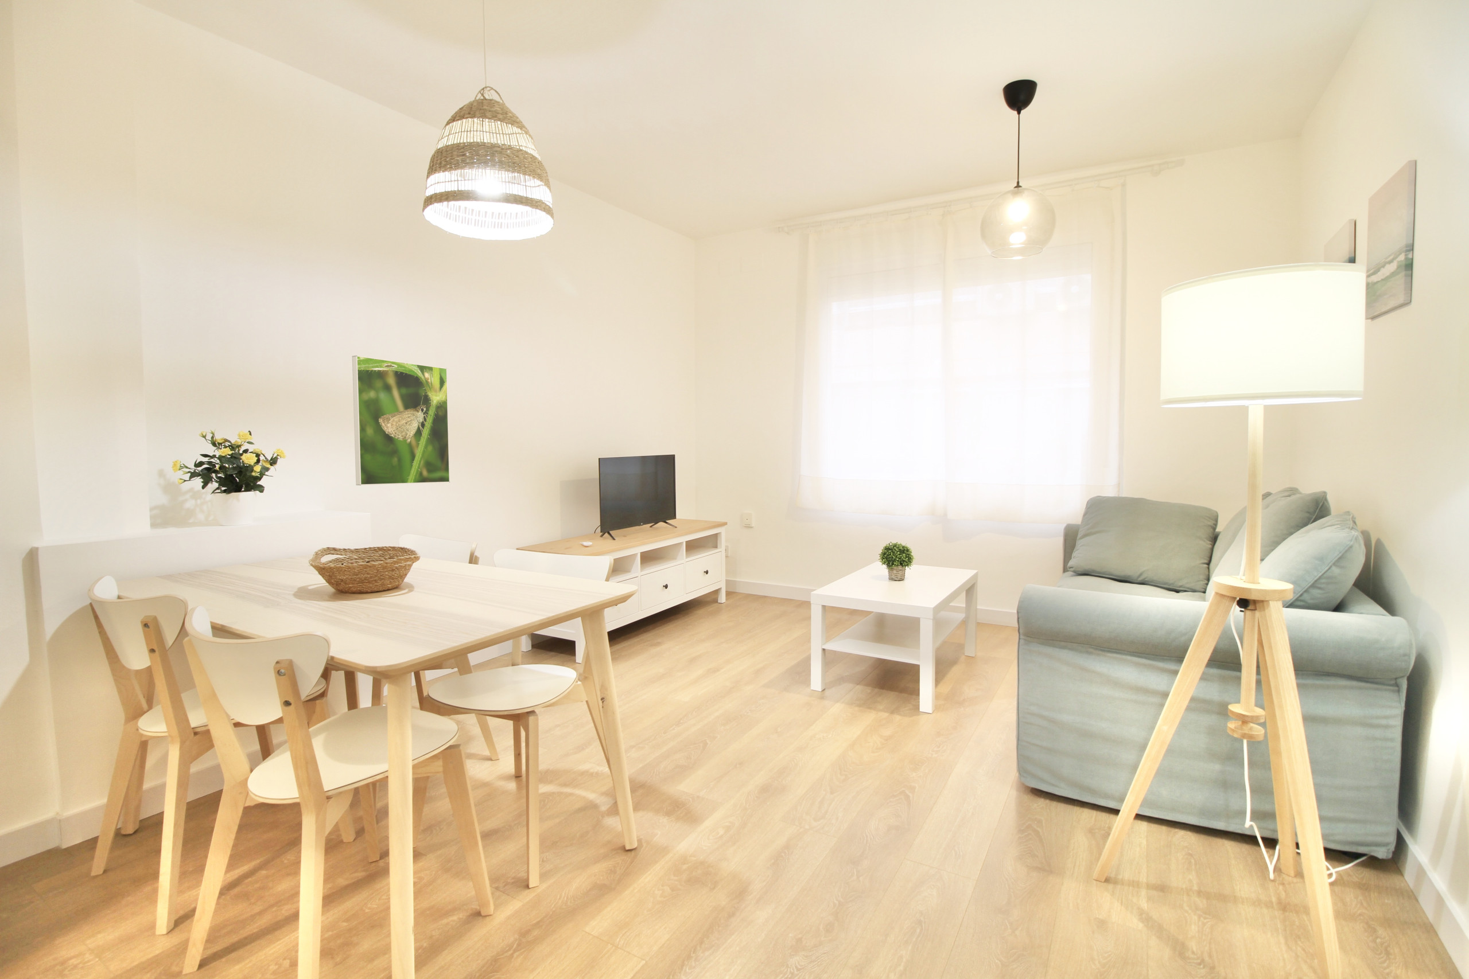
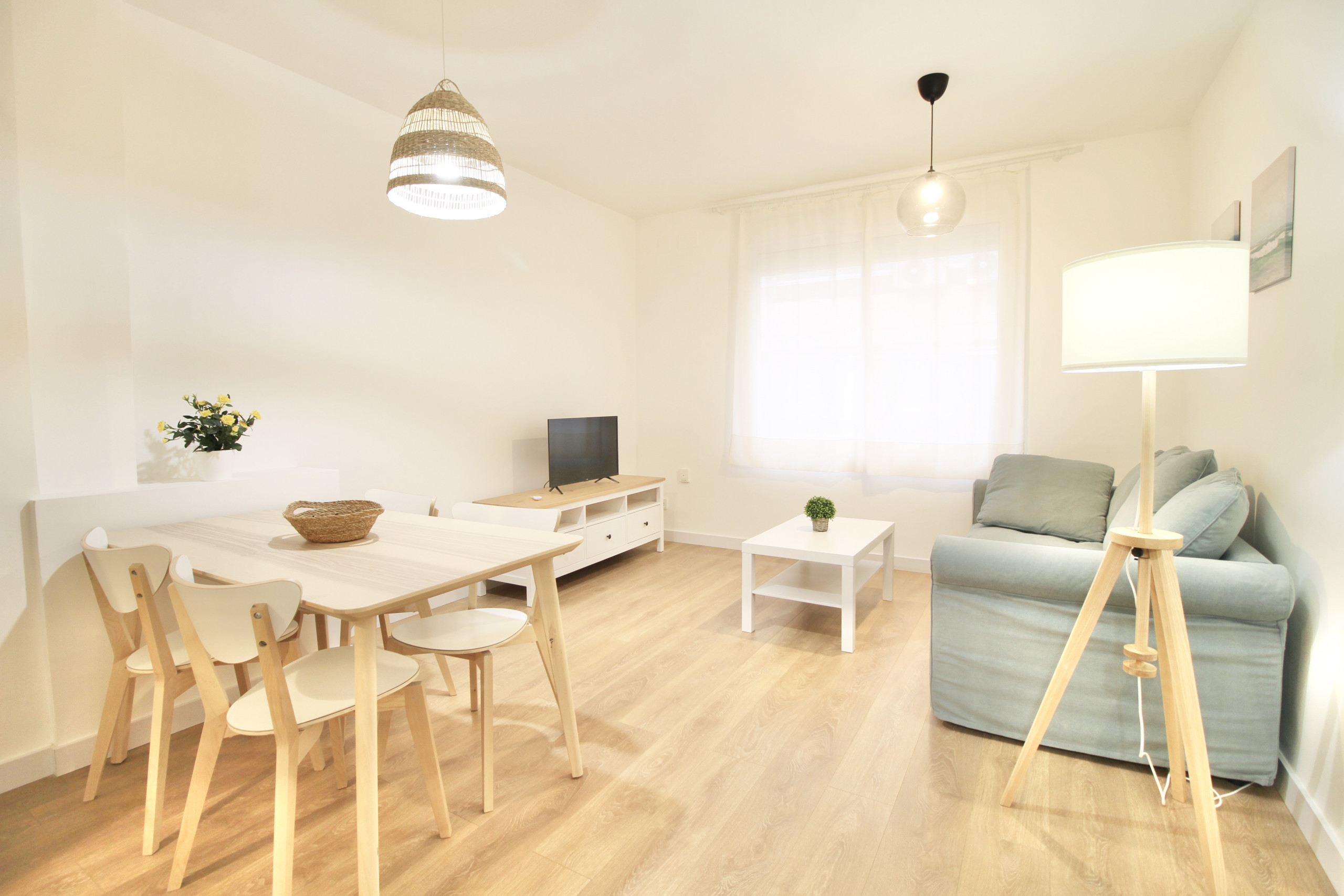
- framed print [352,355,450,486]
